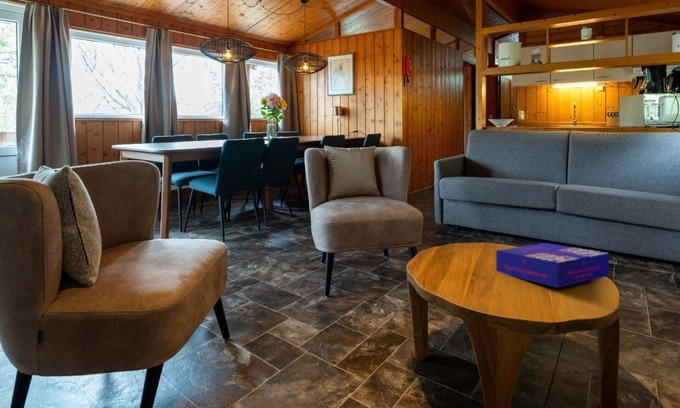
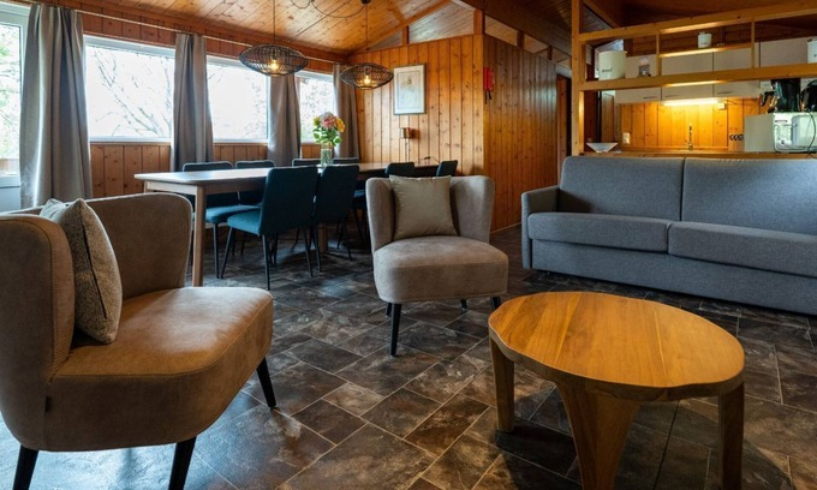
- board game [495,242,610,289]
